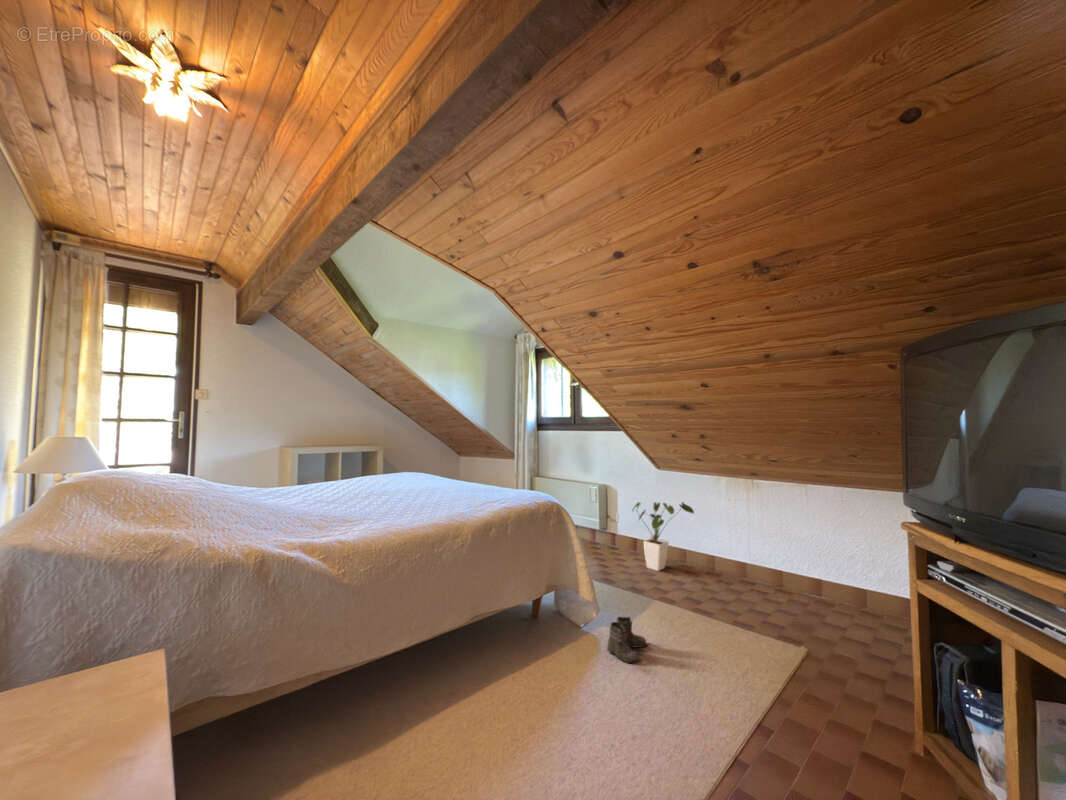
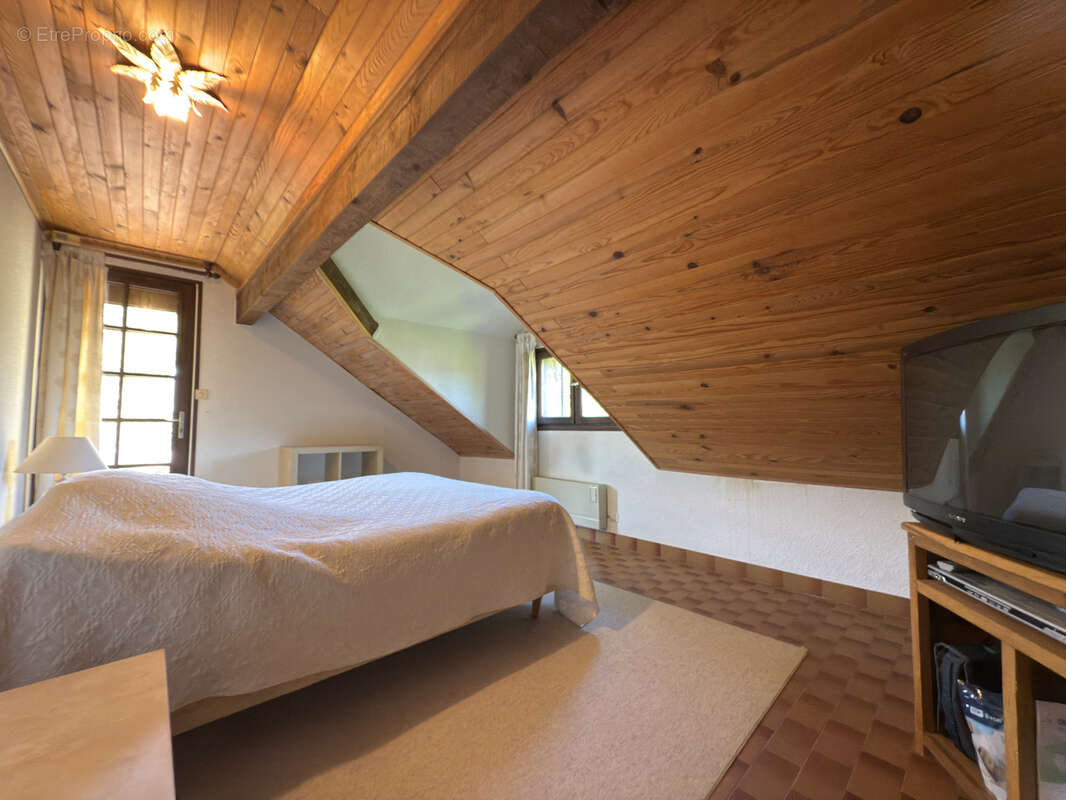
- boots [606,616,648,665]
- house plant [631,501,695,572]
